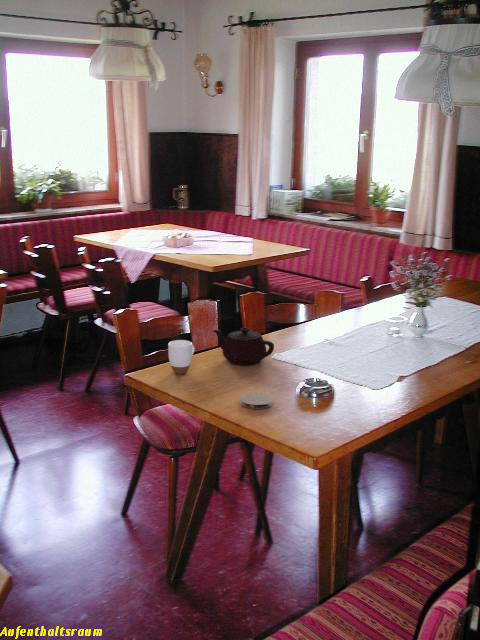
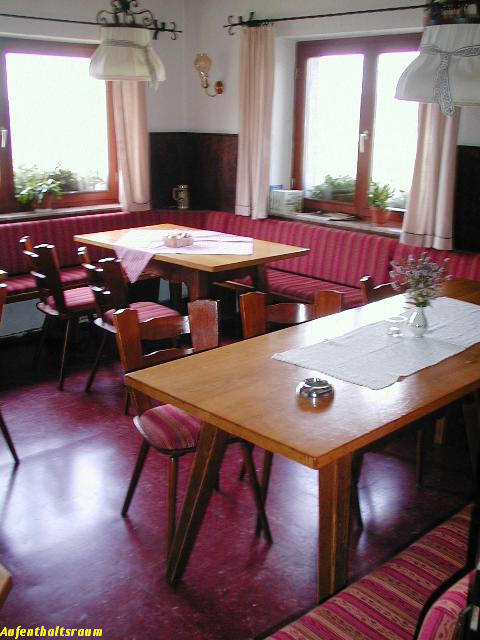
- teapot [212,327,275,366]
- coaster [240,392,274,410]
- mug [167,339,195,375]
